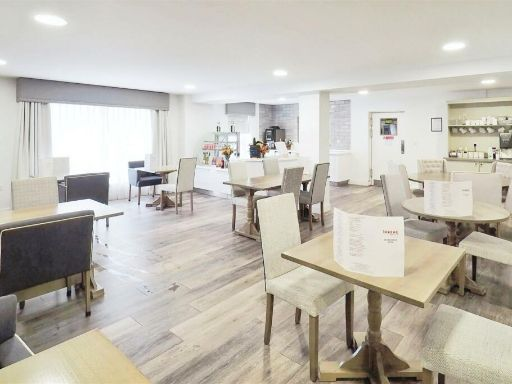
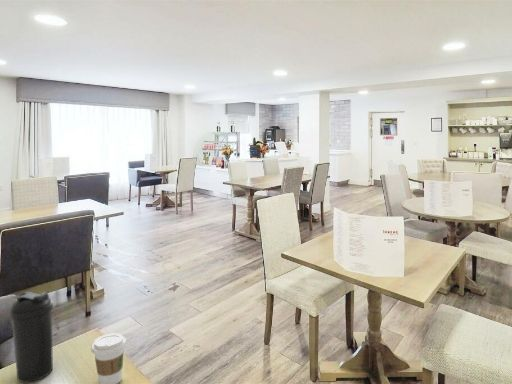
+ coffee cup [90,332,127,384]
+ water bottle [9,291,54,383]
